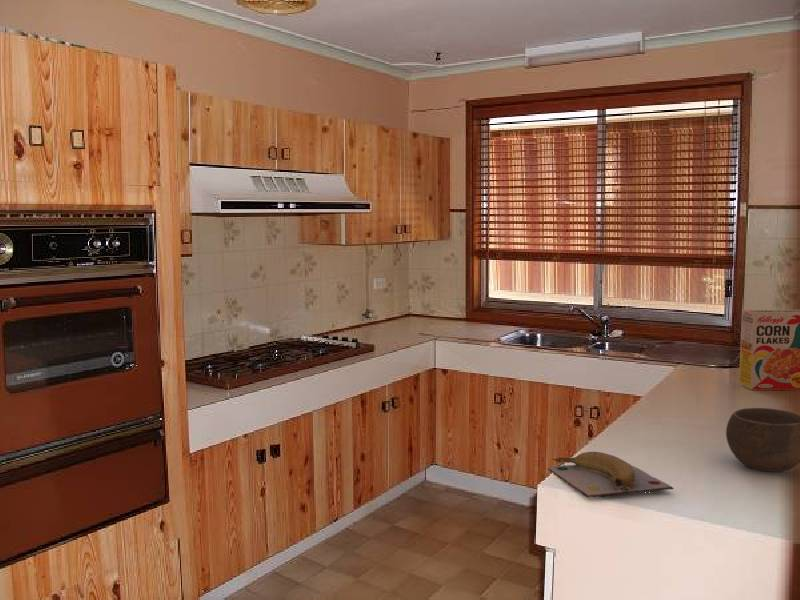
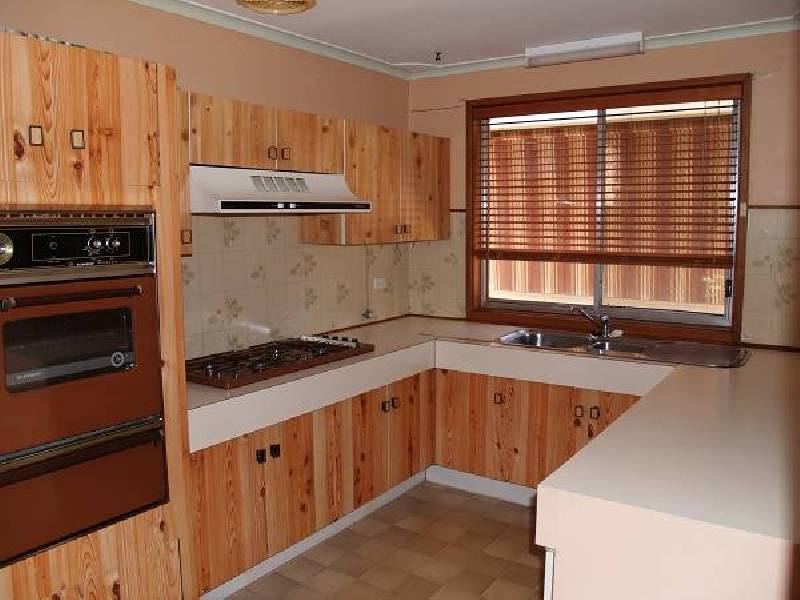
- cereal box [738,309,800,391]
- bowl [725,407,800,473]
- banana [547,451,675,499]
